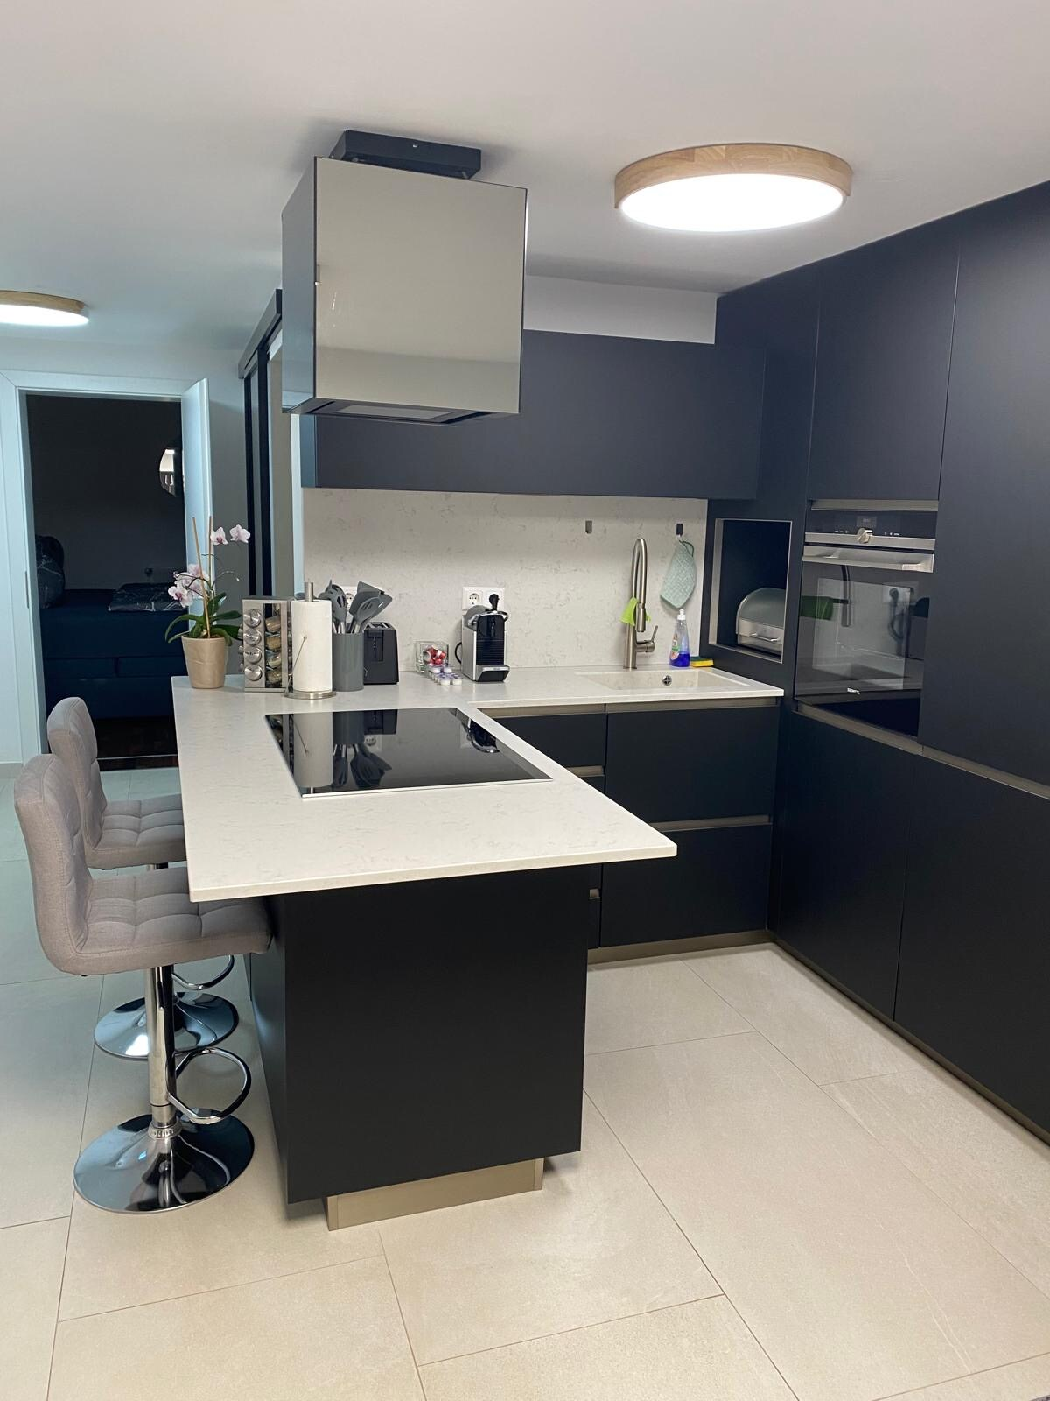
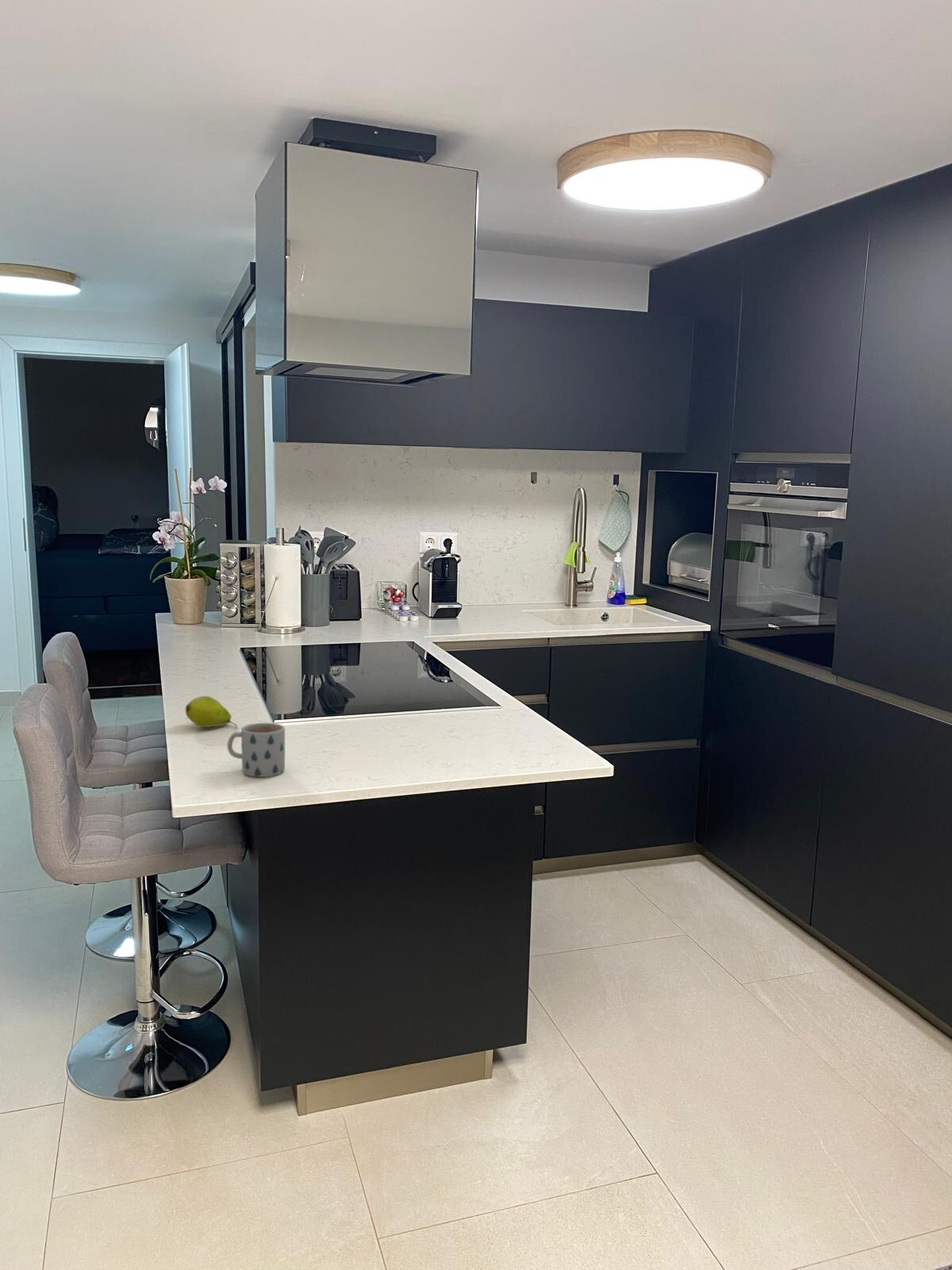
+ fruit [185,695,238,728]
+ mug [227,722,286,778]
